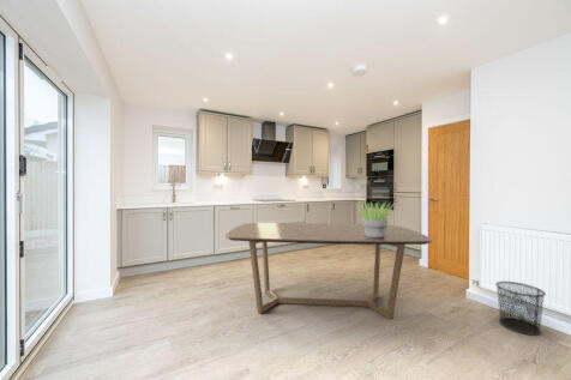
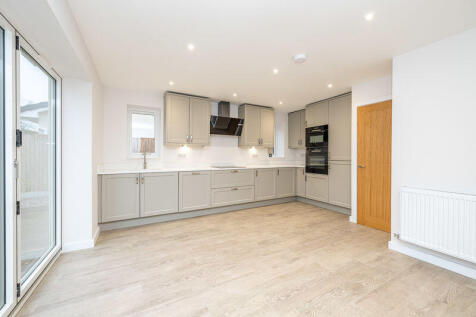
- potted plant [354,201,396,239]
- waste bin [494,281,547,337]
- dining table [224,222,434,320]
